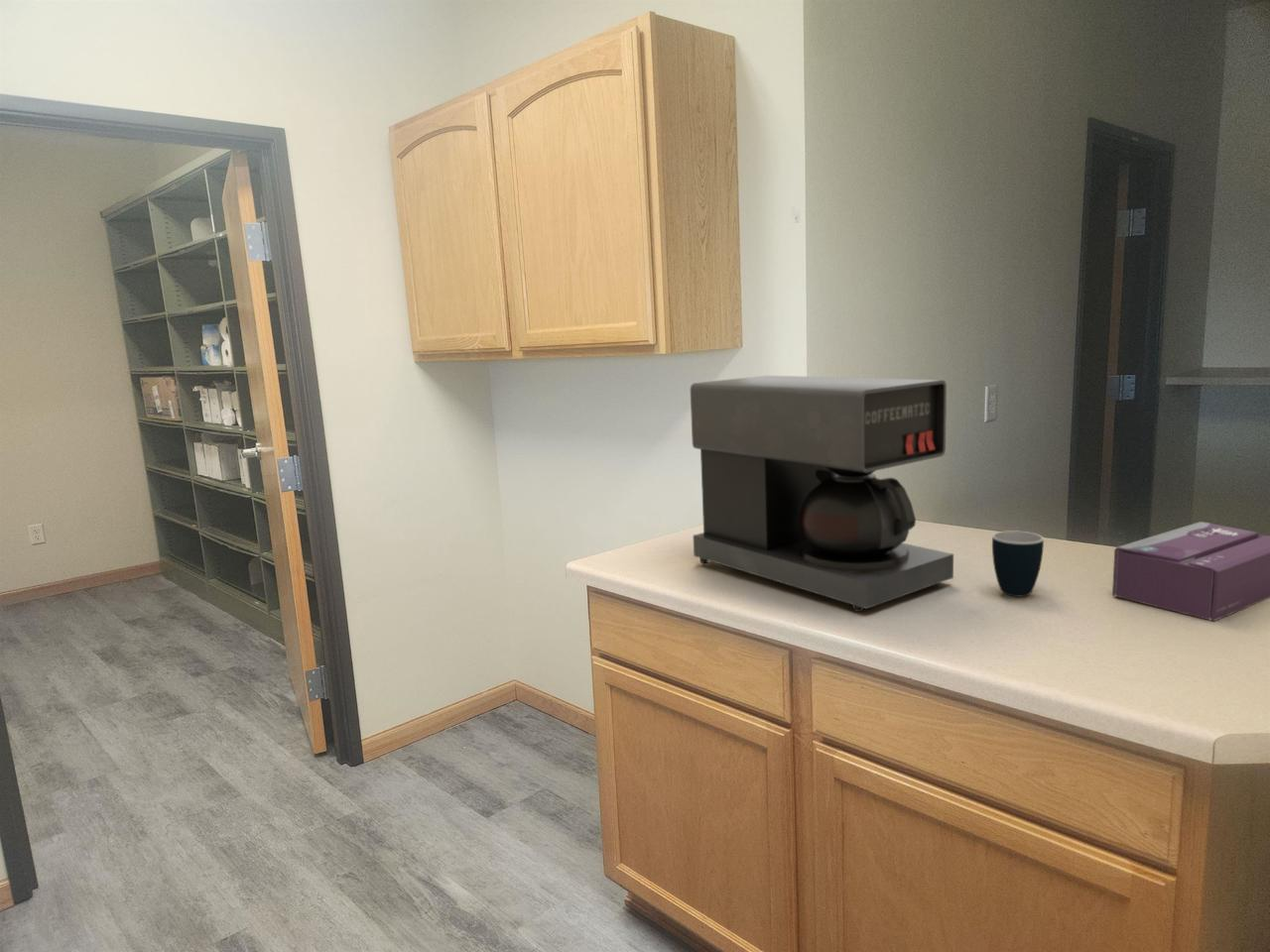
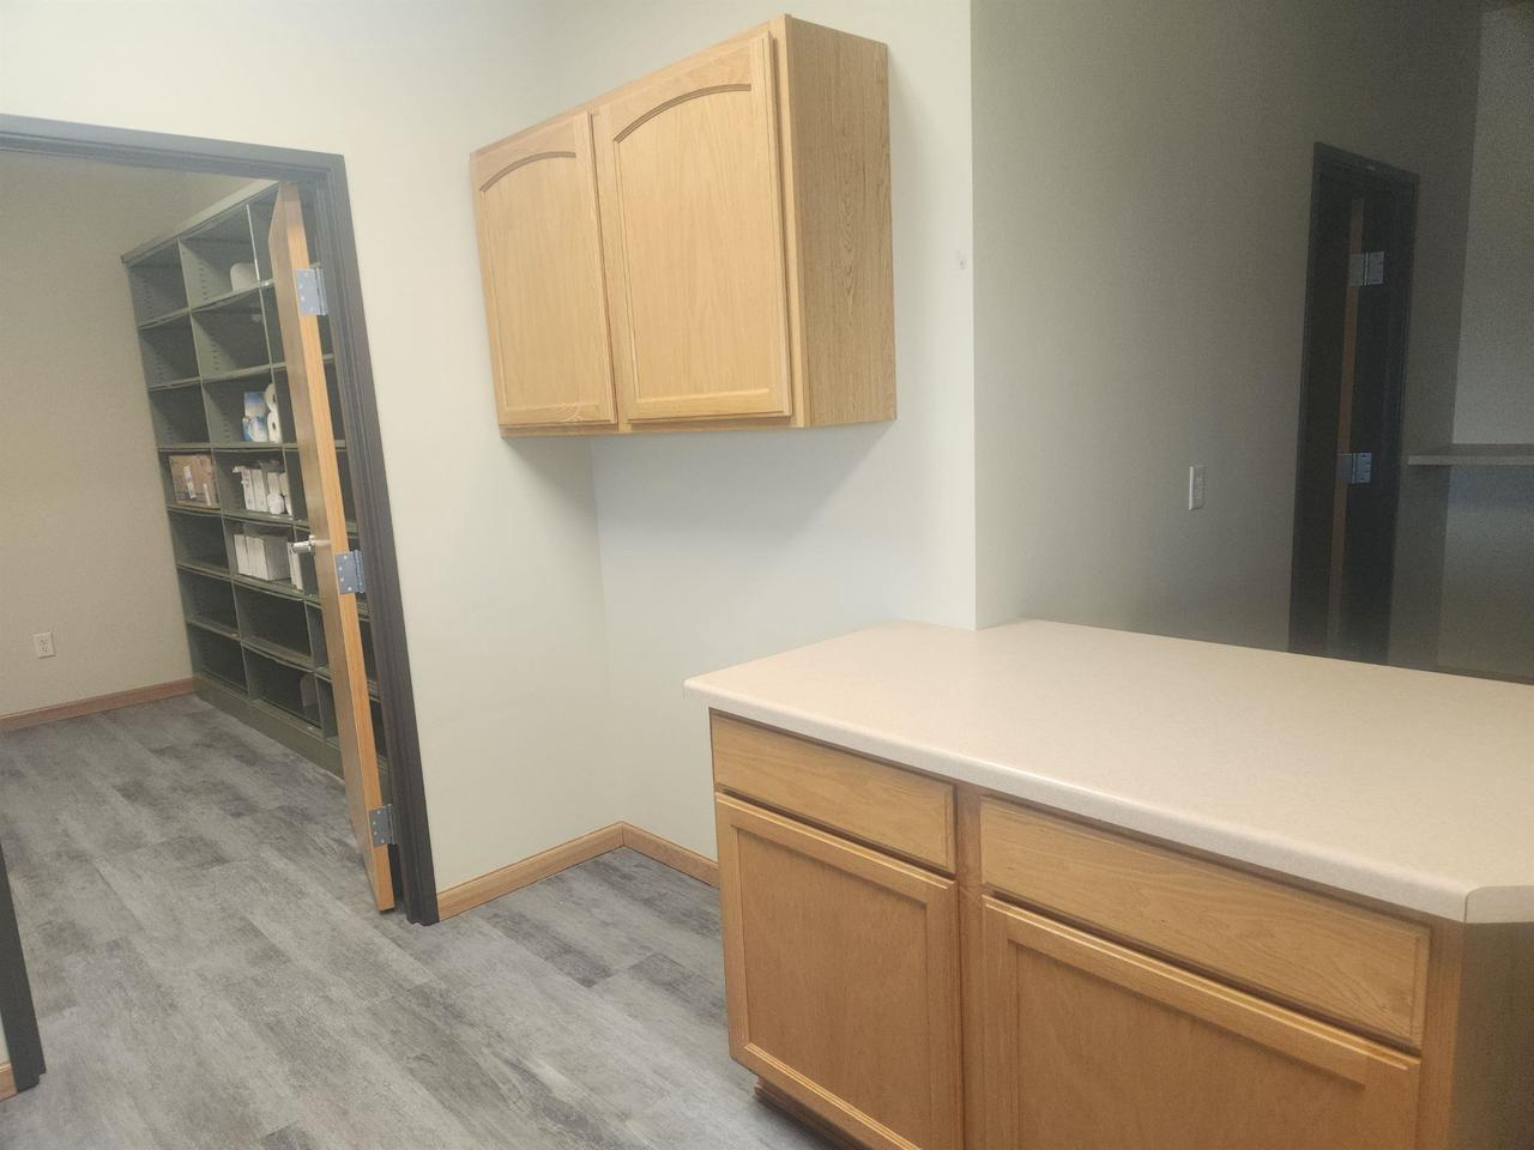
- coffee maker [690,375,954,613]
- tissue box [1111,521,1270,622]
- mug [991,530,1045,598]
